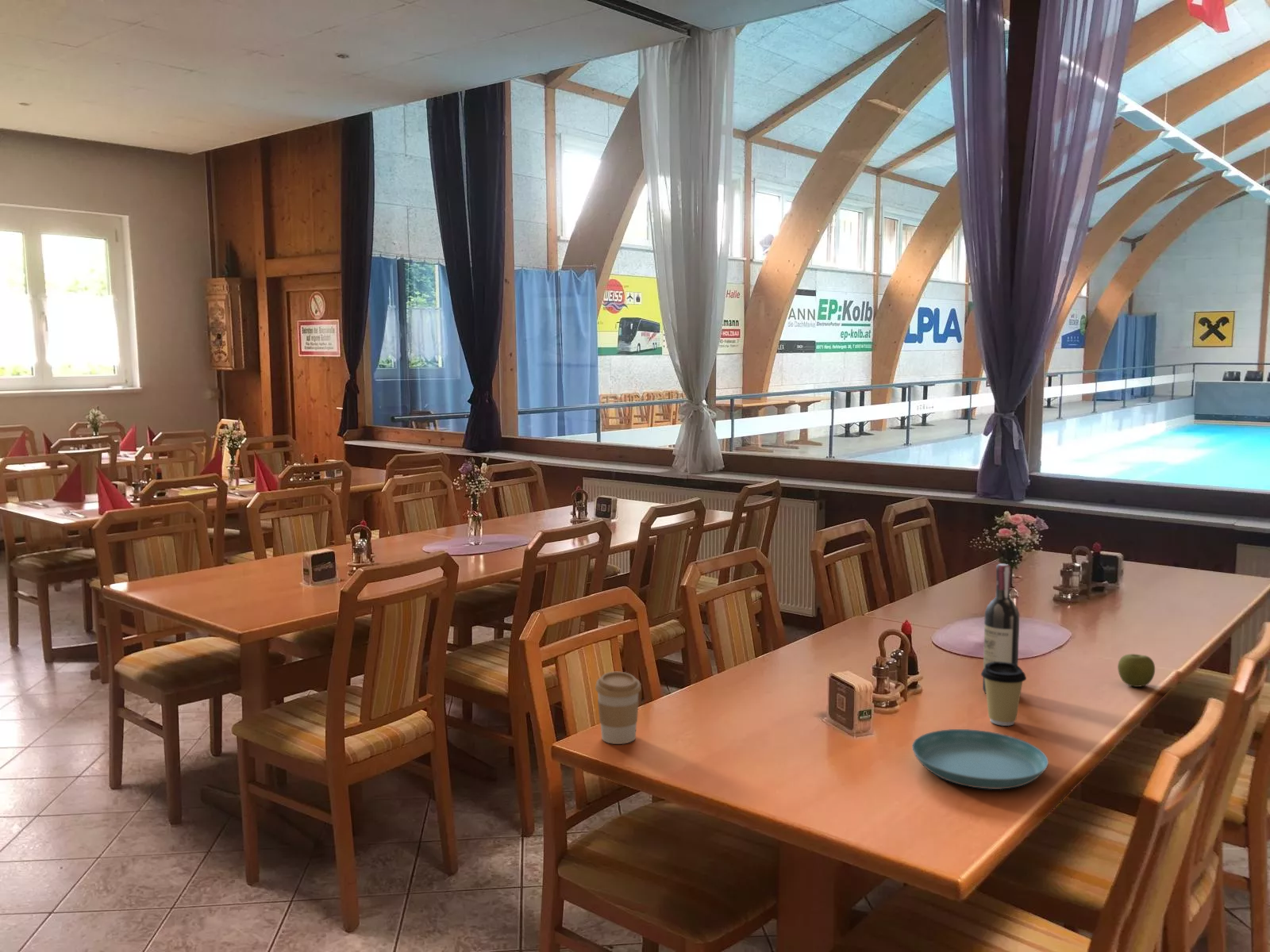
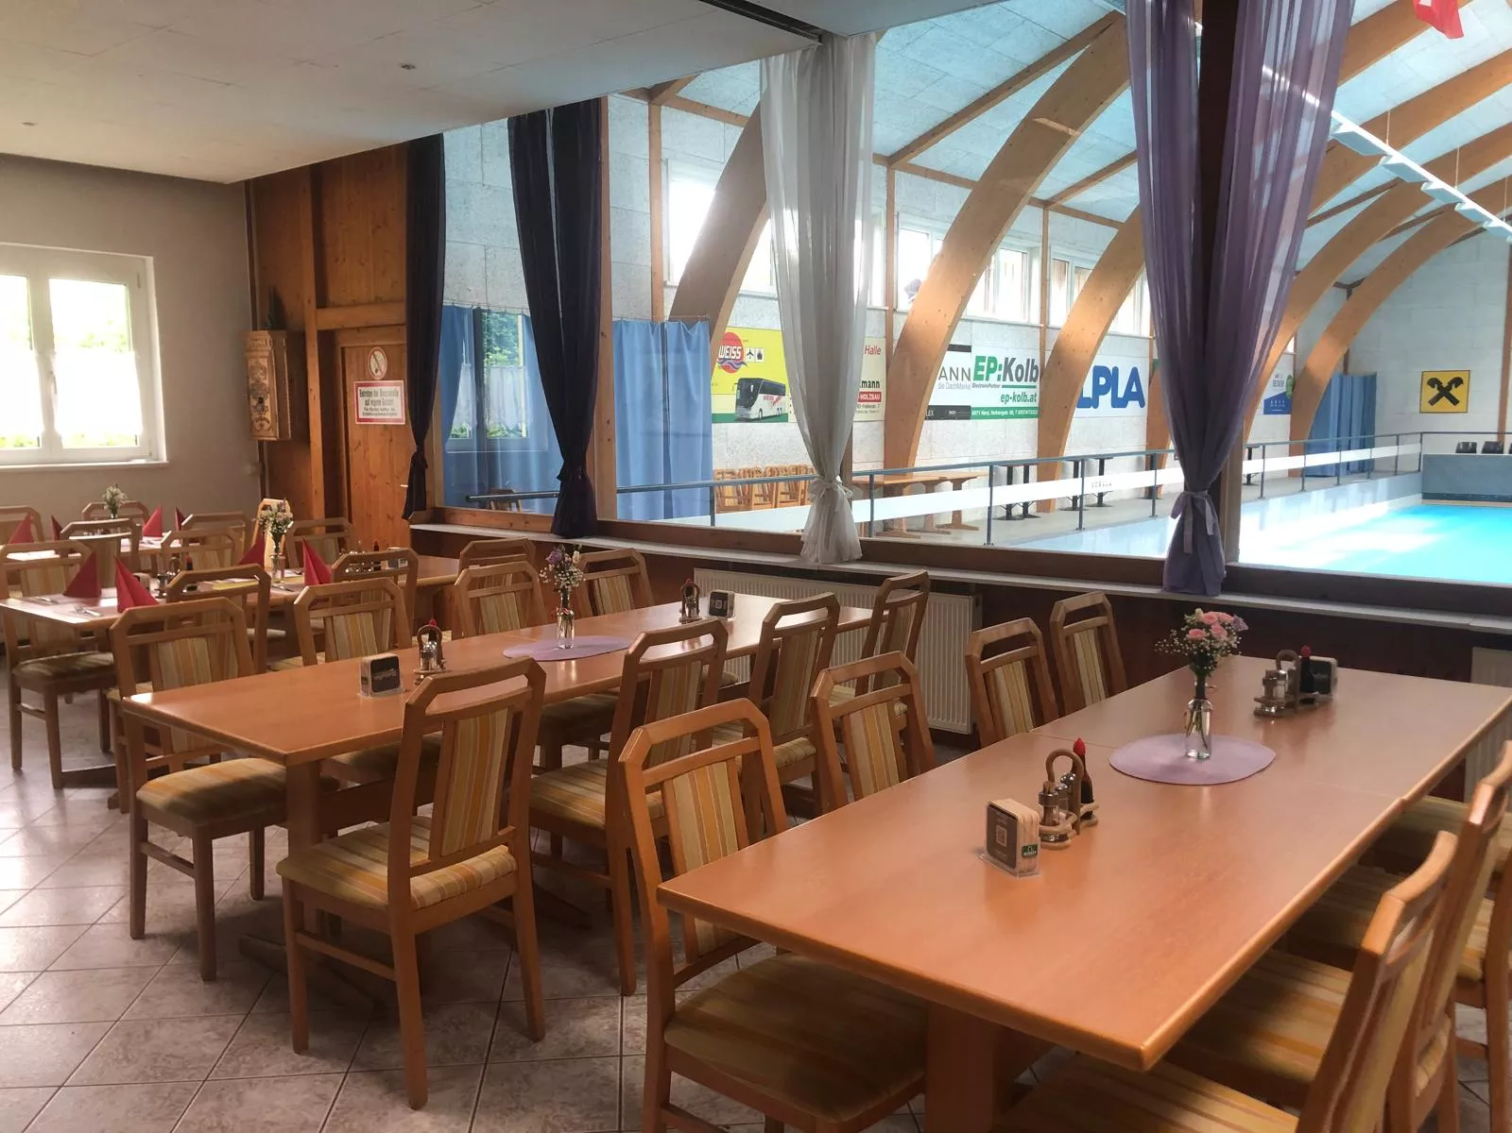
- coffee cup [980,662,1027,727]
- saucer [911,728,1049,790]
- coffee cup [595,671,641,745]
- wine bottle [982,563,1020,693]
- apple [1117,653,1156,688]
